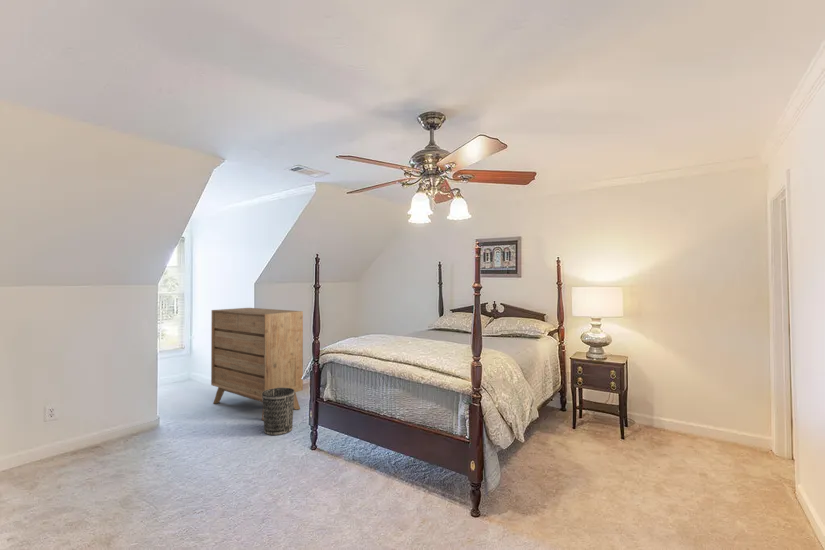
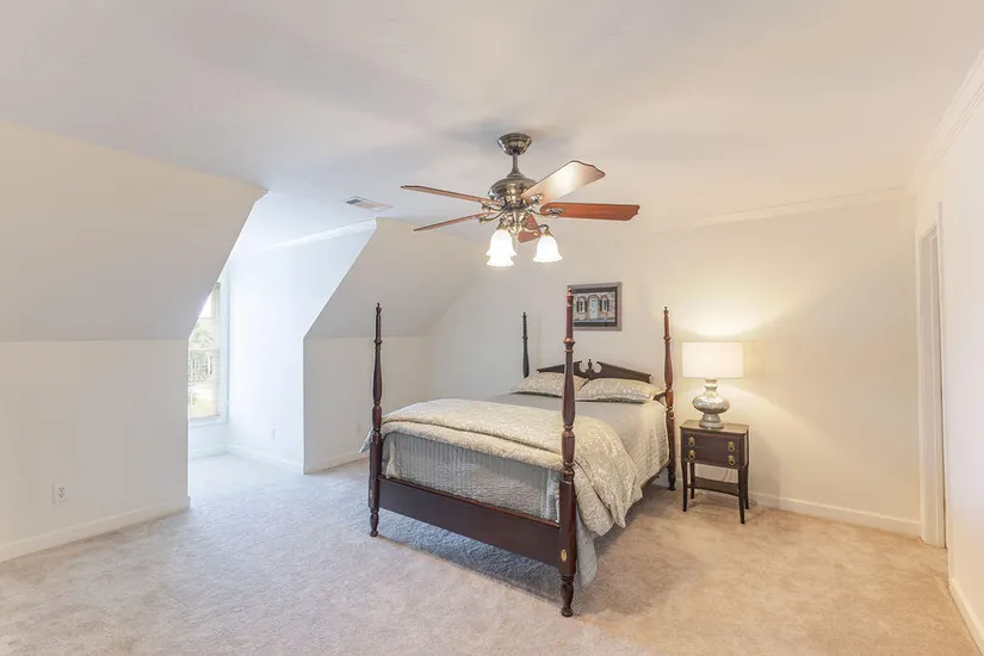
- dresser [210,307,304,421]
- wastebasket [262,388,294,437]
